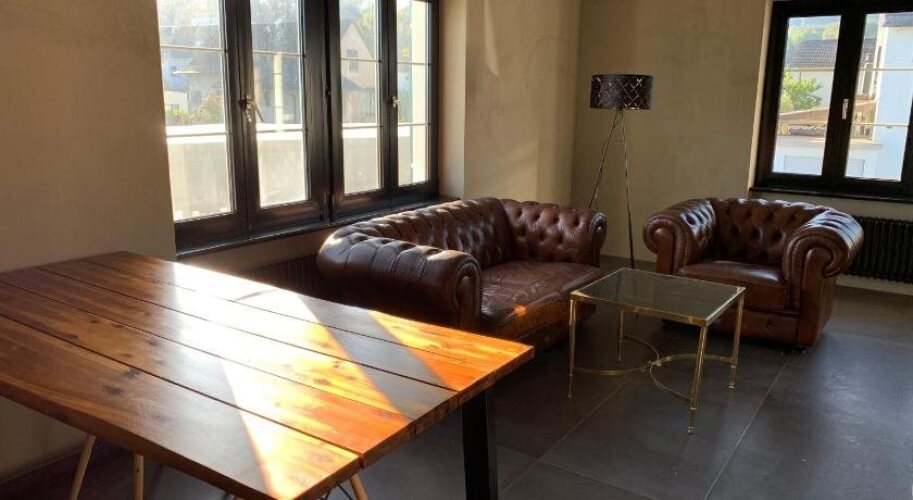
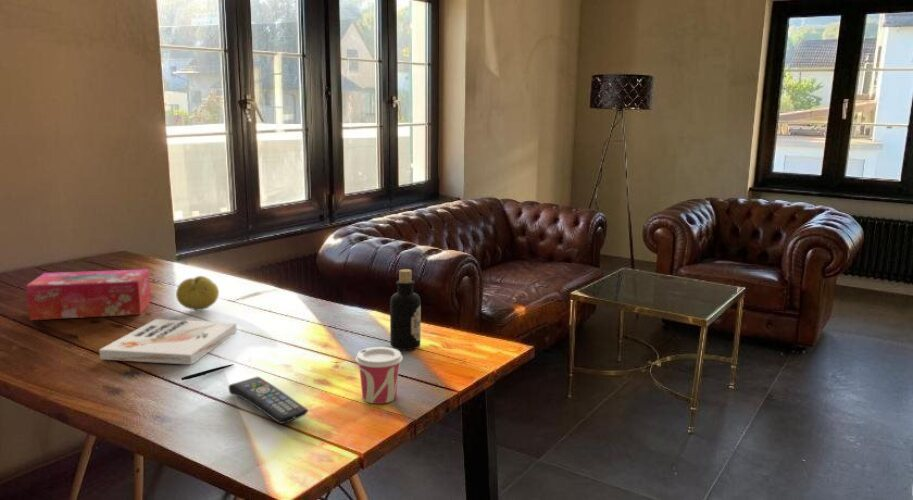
+ bottle [389,268,422,351]
+ tissue box [25,268,152,321]
+ fruit [175,275,220,312]
+ remote control [228,376,309,425]
+ pen [180,363,235,381]
+ book [98,318,238,366]
+ cup [354,346,404,405]
